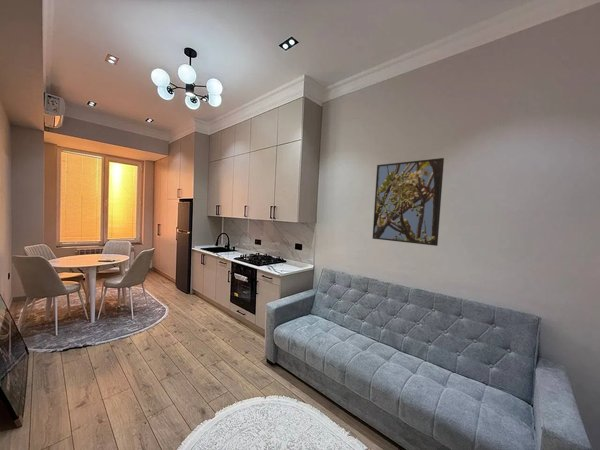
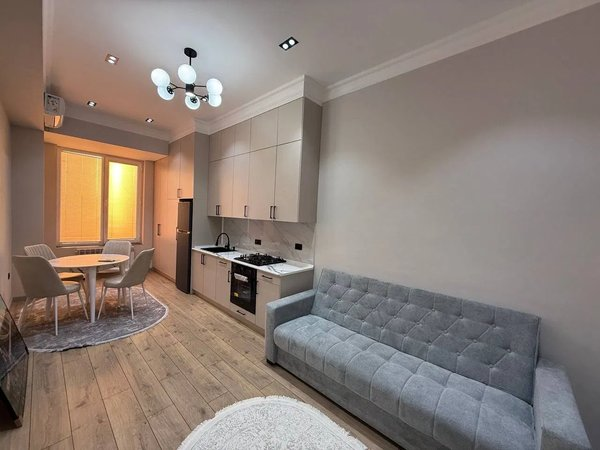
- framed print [372,157,445,247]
